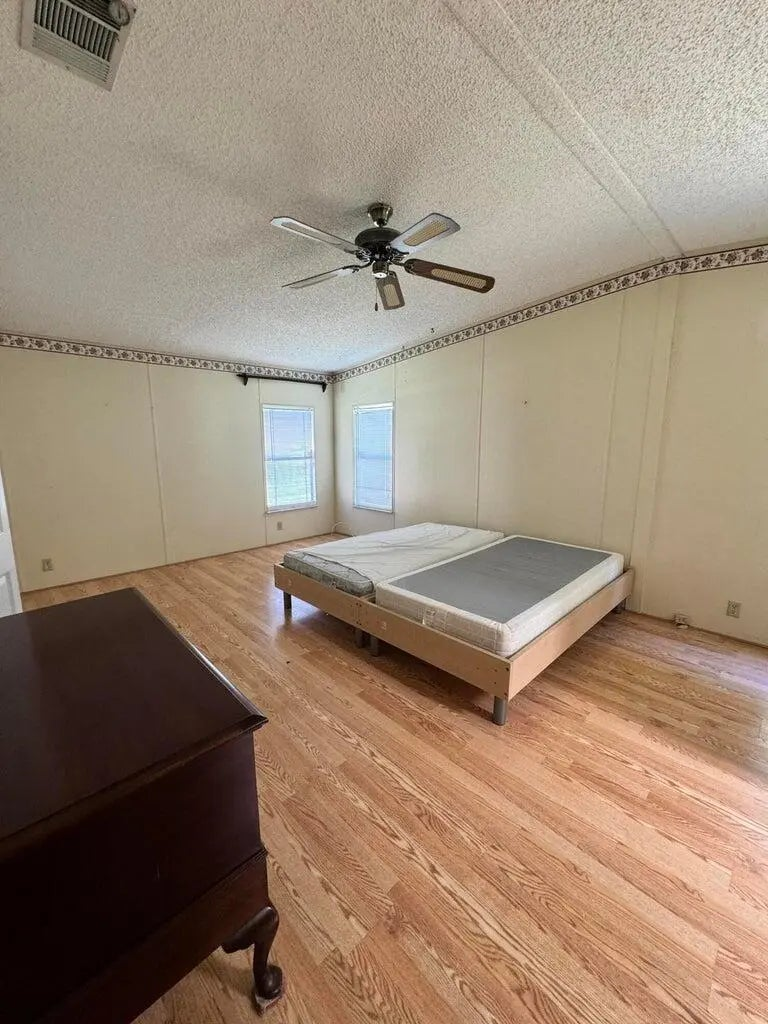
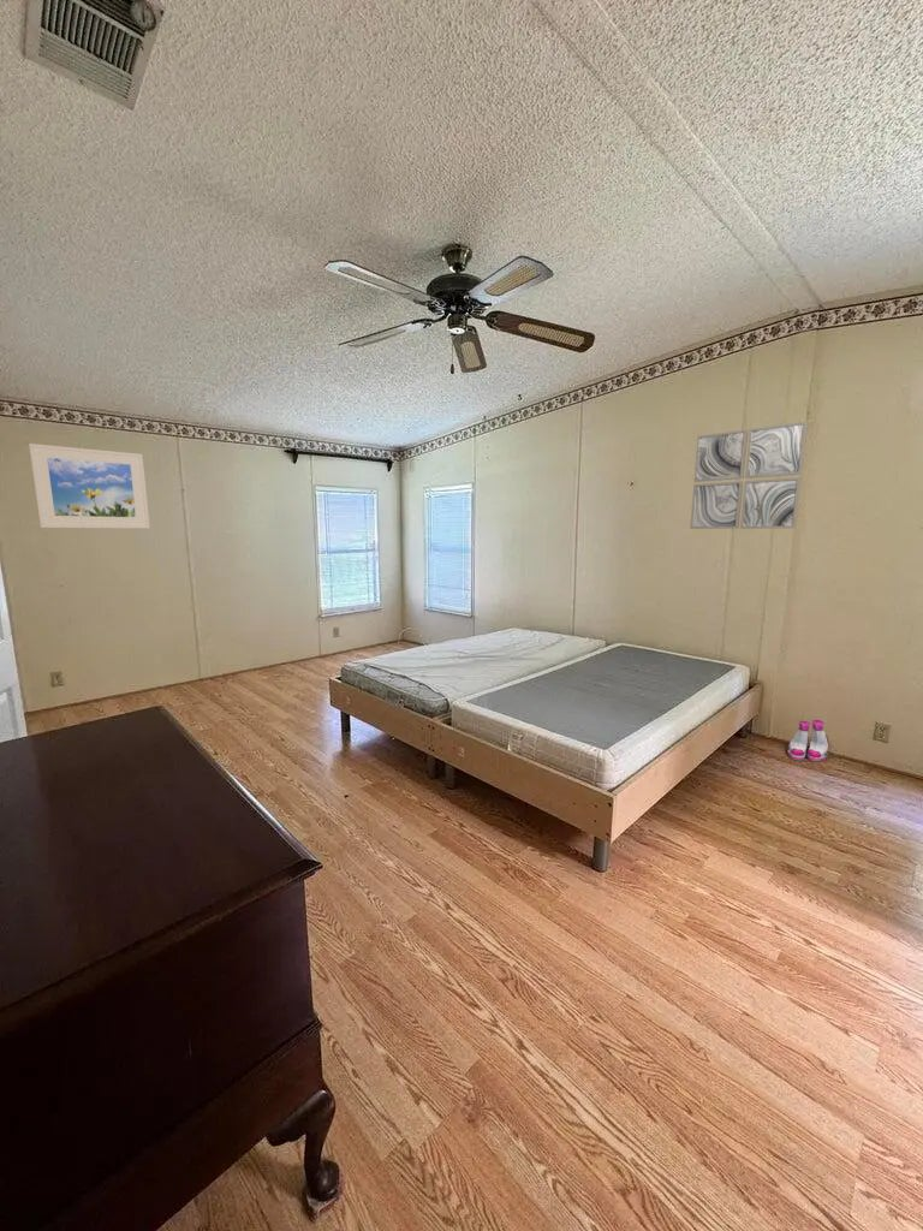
+ wall art [689,421,809,530]
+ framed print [28,442,151,530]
+ boots [786,719,830,762]
